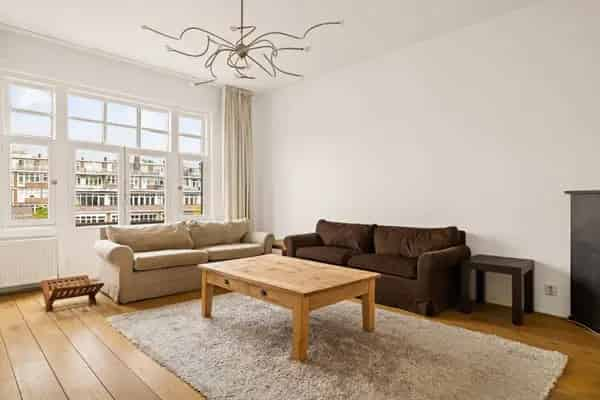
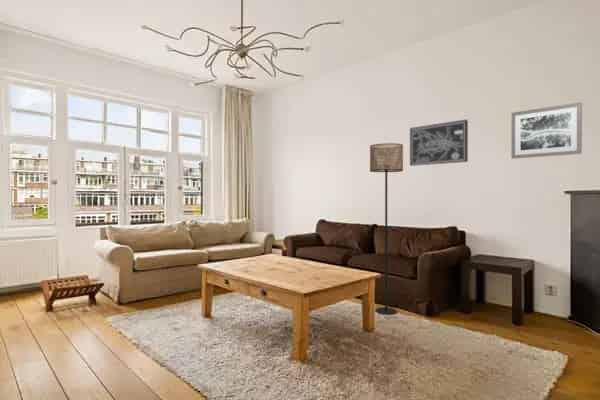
+ wall art [510,101,583,160]
+ floor lamp [369,142,404,316]
+ wall art [409,119,469,167]
